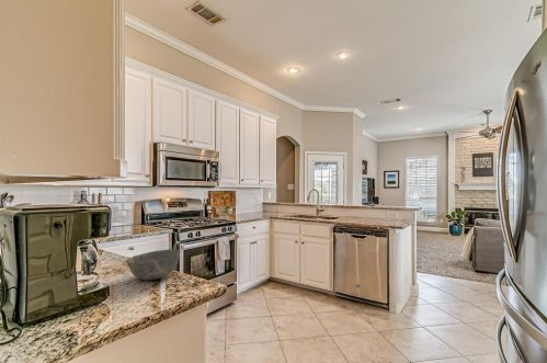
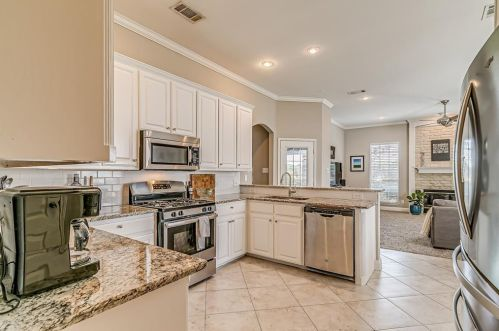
- bowl [125,248,182,281]
